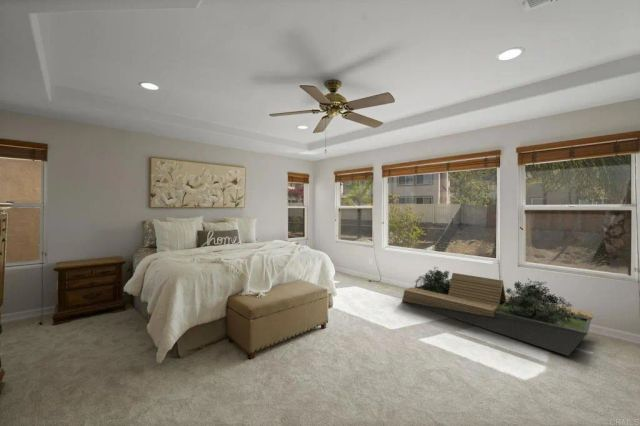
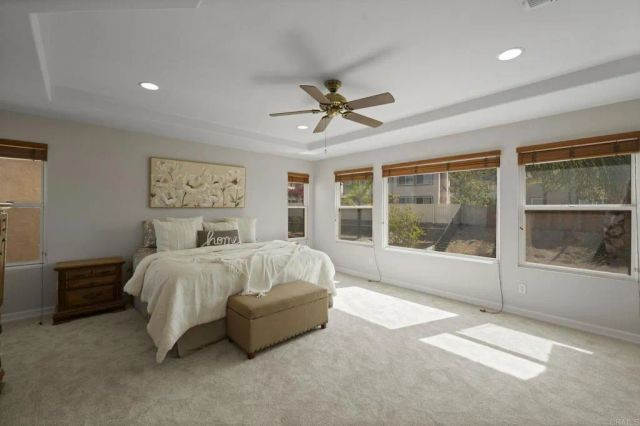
- bench [401,266,595,357]
